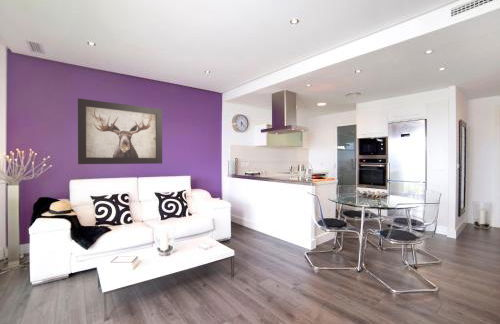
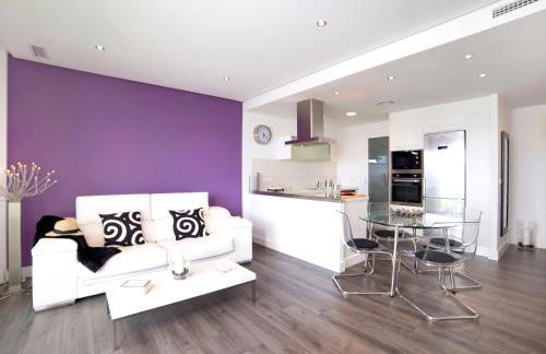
- wall art [77,97,163,165]
